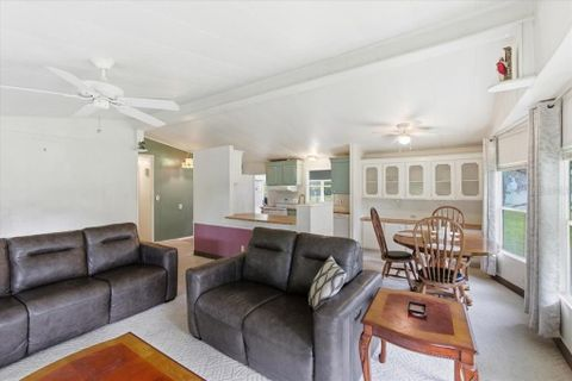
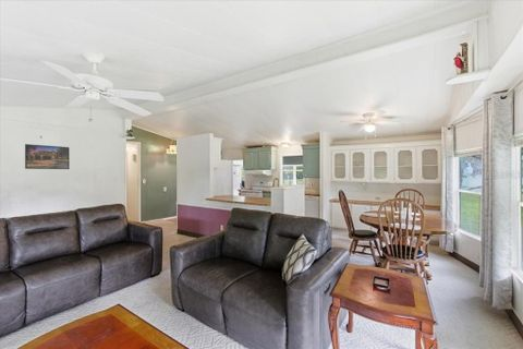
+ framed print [24,143,71,170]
